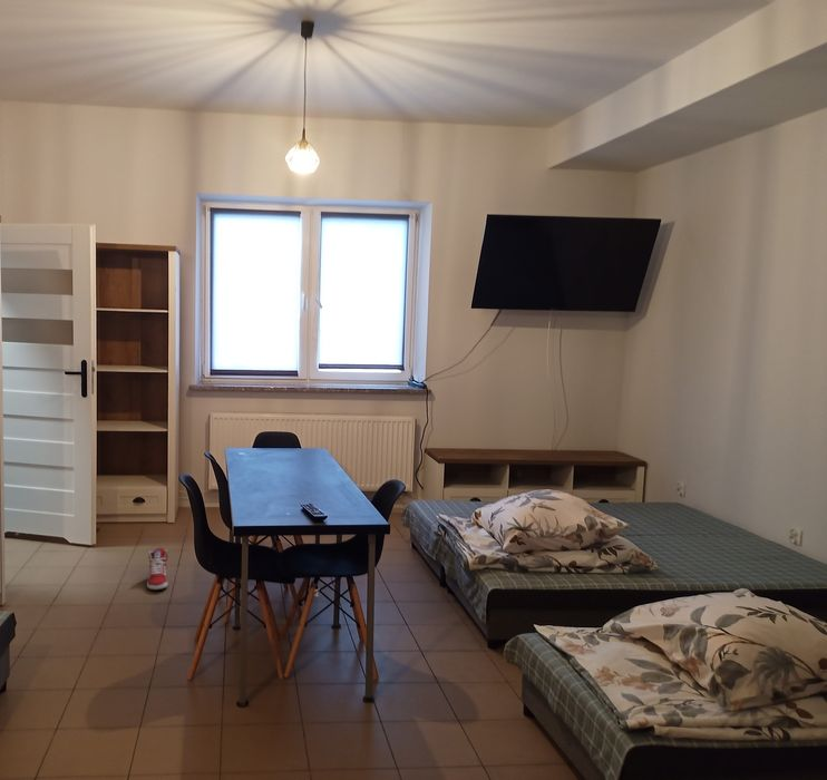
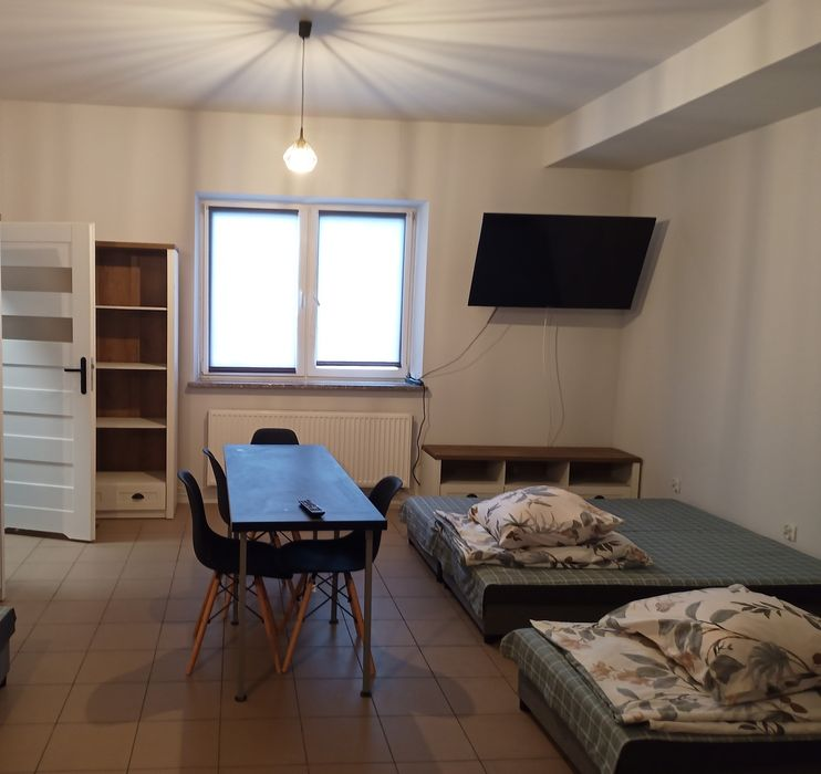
- sneaker [146,547,169,591]
